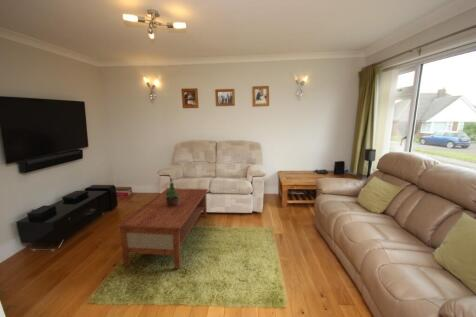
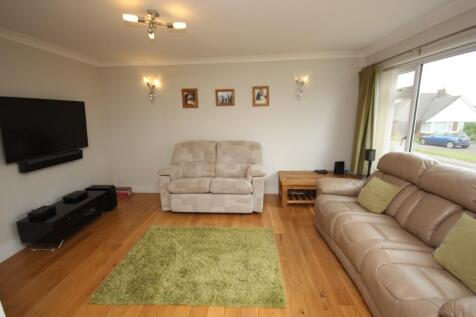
- potted plant [164,178,180,207]
- coffee table [116,187,209,270]
